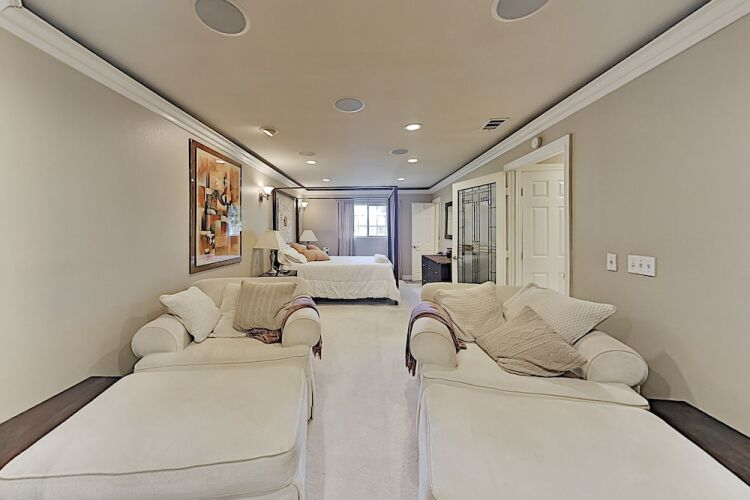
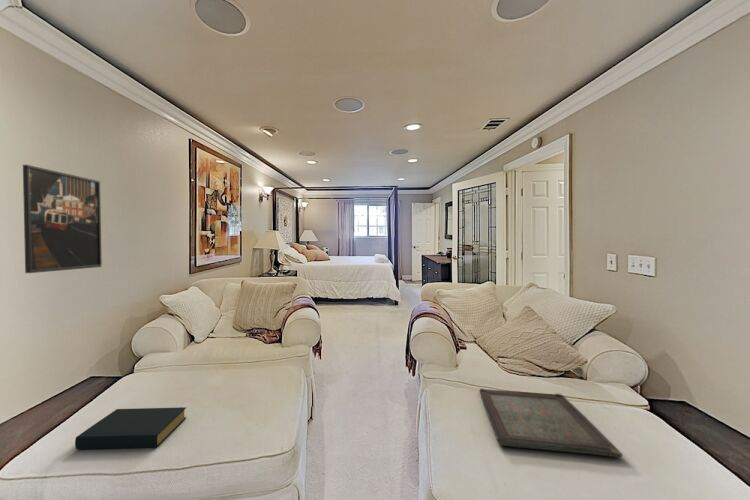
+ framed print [22,164,103,274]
+ hardback book [74,406,187,450]
+ serving tray [478,387,624,458]
